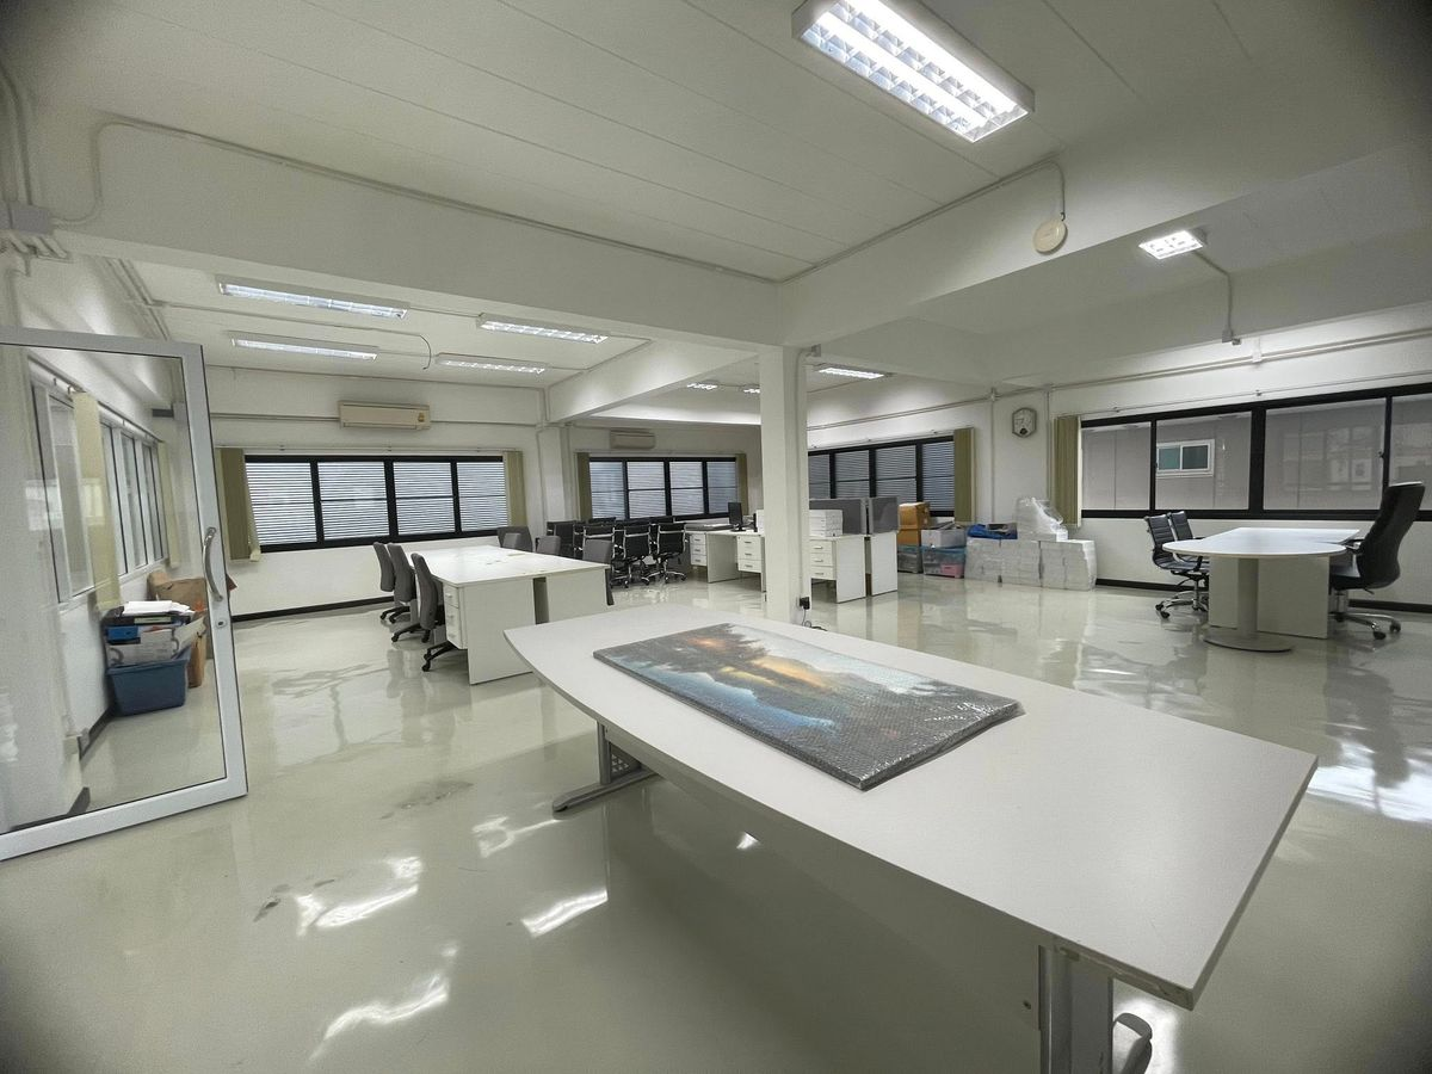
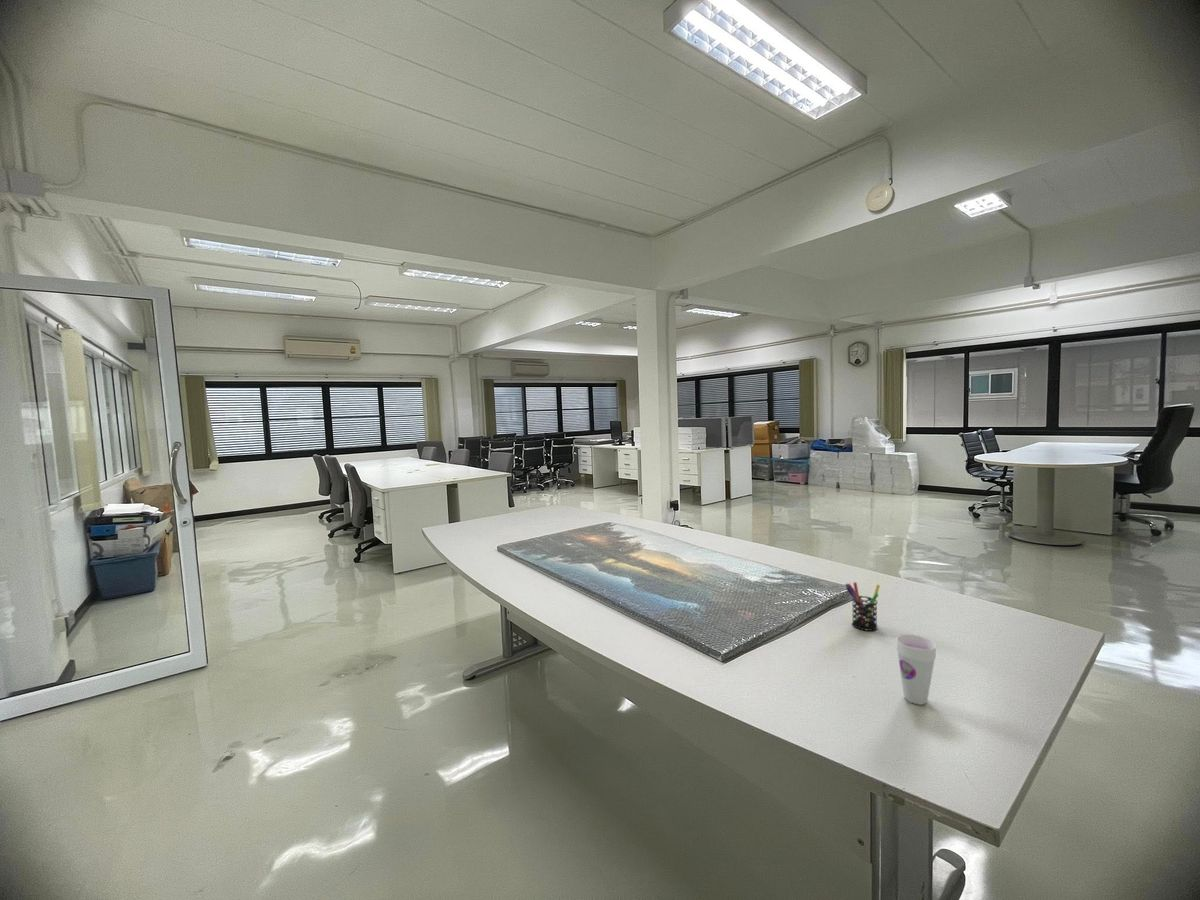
+ pen holder [844,581,881,632]
+ cup [895,633,938,706]
